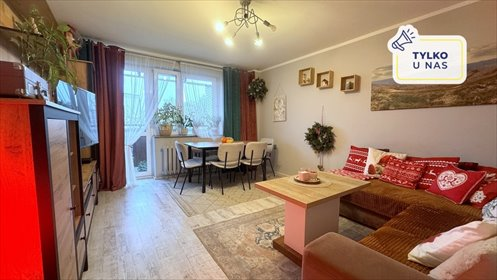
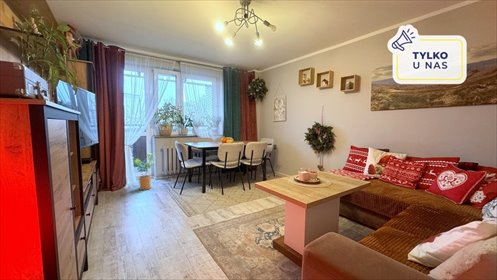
+ house plant [132,152,156,191]
